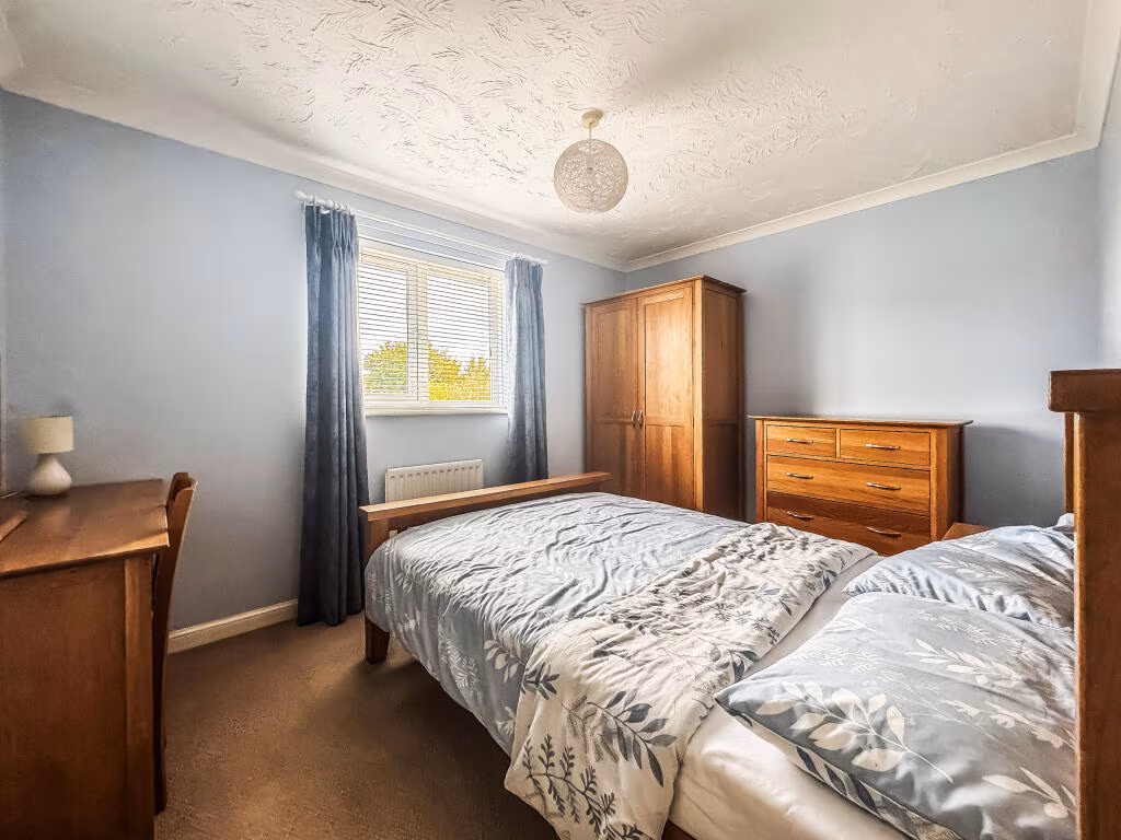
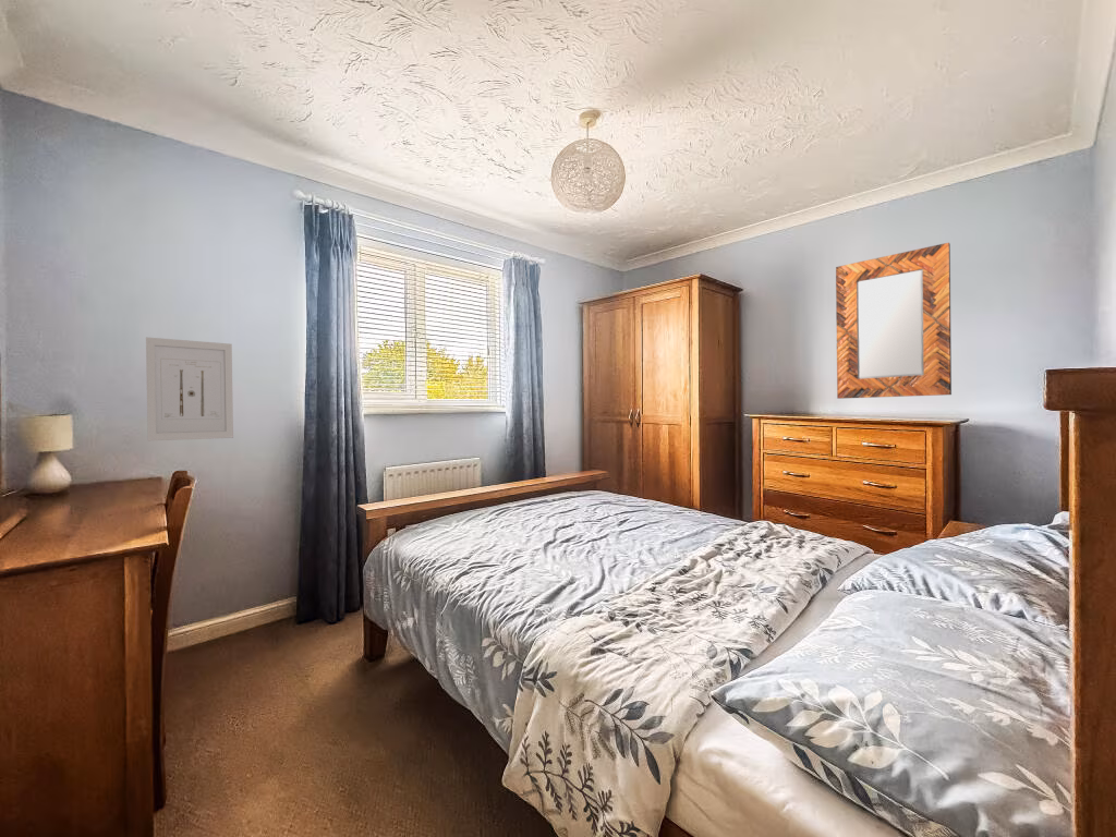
+ wall art [145,337,234,441]
+ home mirror [835,242,953,400]
